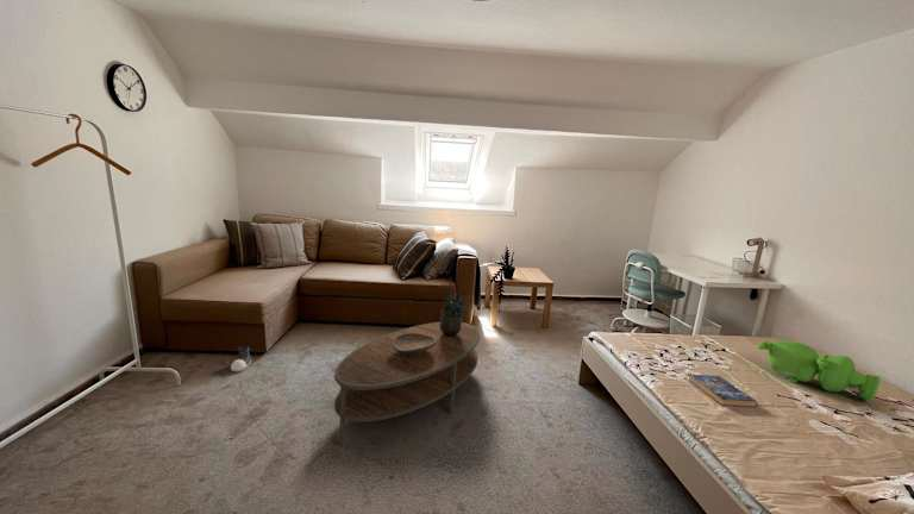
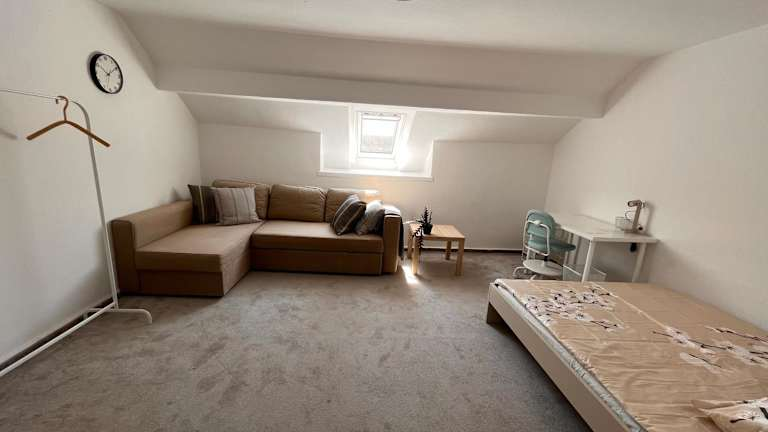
- coffee table [333,321,481,446]
- shoe [230,345,252,372]
- decorative bowl [393,333,436,356]
- book [688,374,758,408]
- potted plant [439,276,470,337]
- teddy bear [757,339,882,403]
